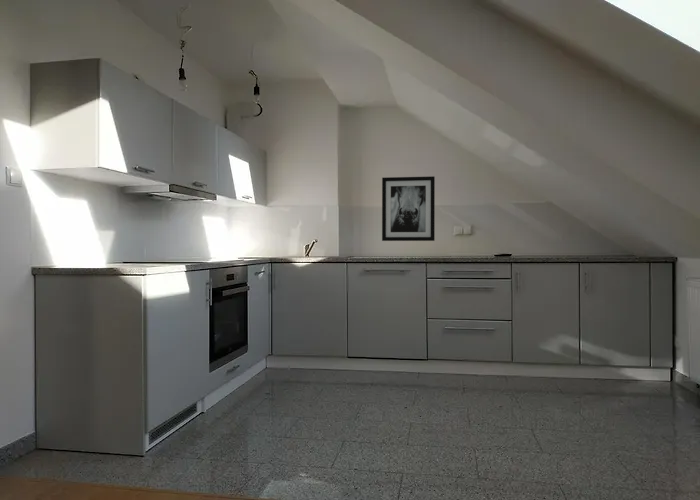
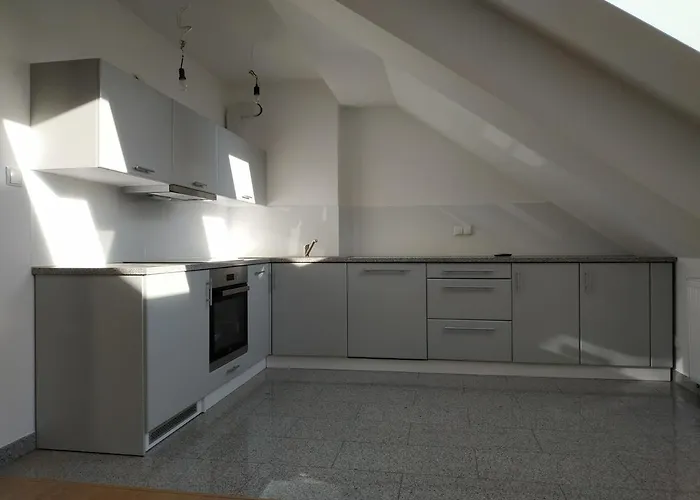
- wall art [381,175,436,242]
